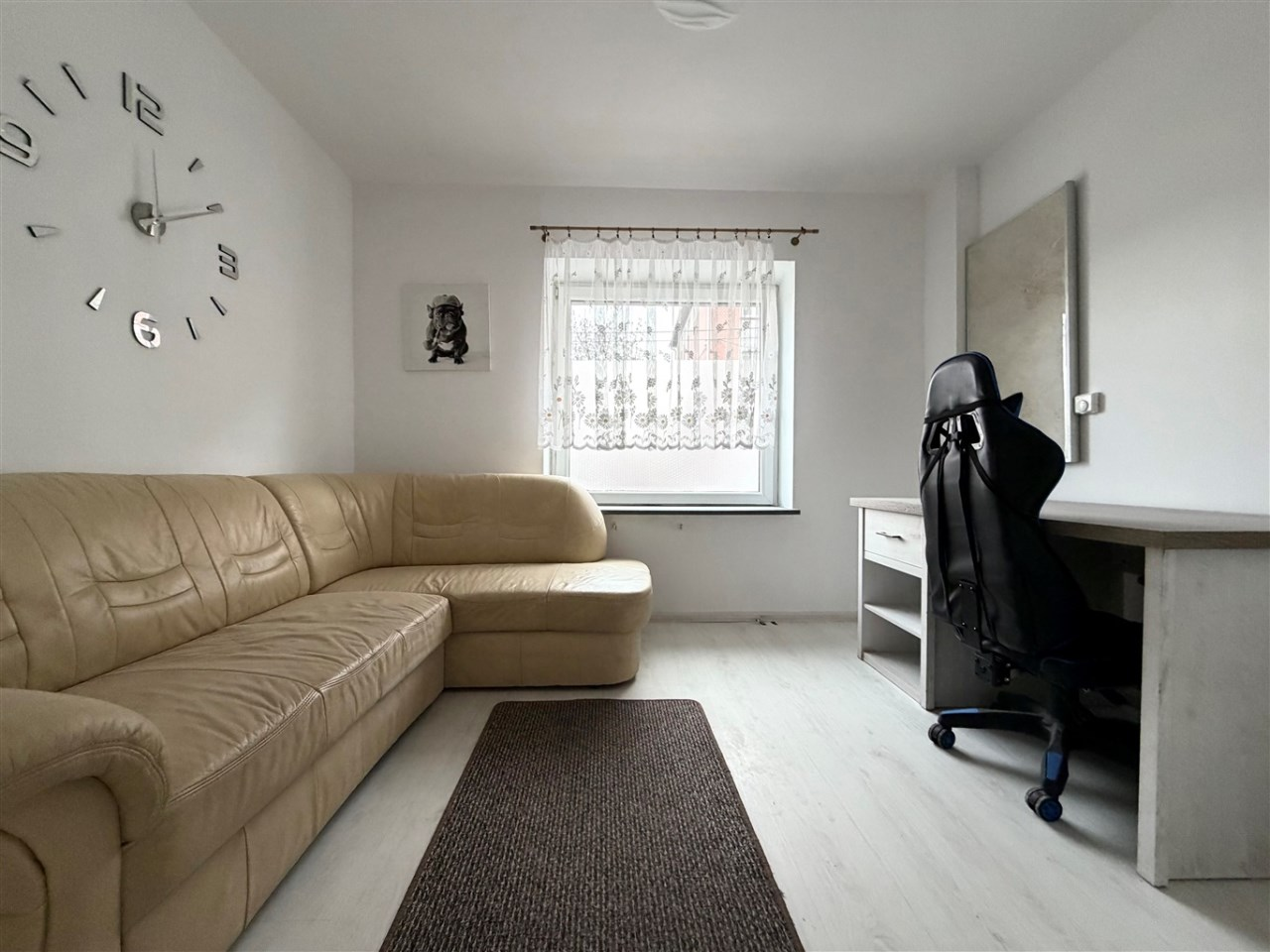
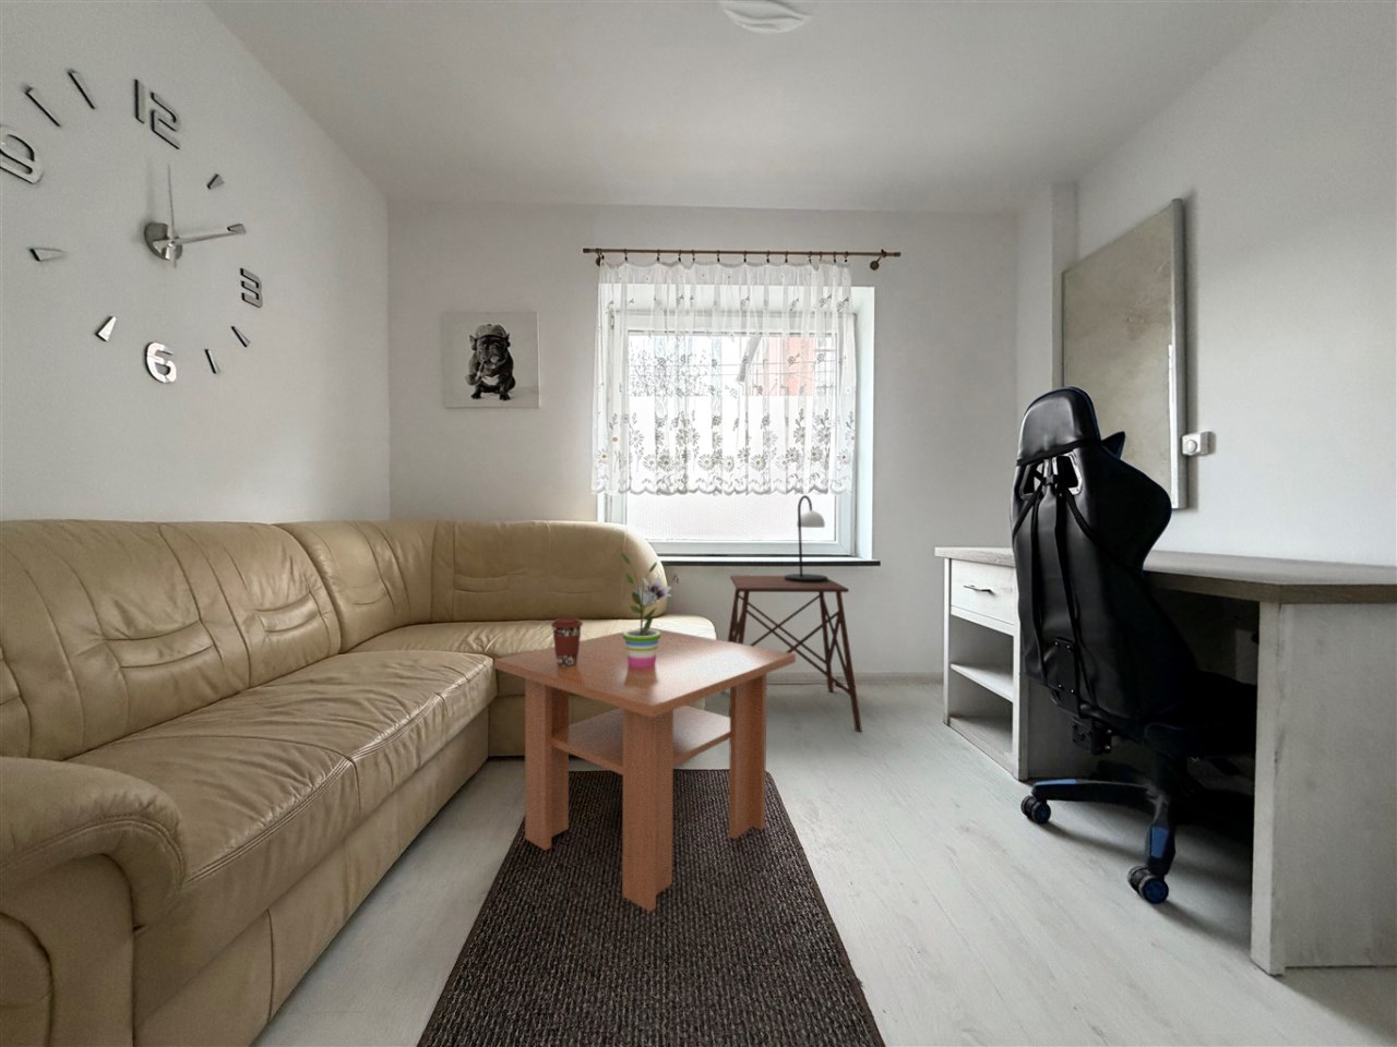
+ potted plant [620,552,673,668]
+ coffee table [493,626,796,913]
+ side table [722,575,864,732]
+ coffee cup [550,616,584,666]
+ table lamp [783,494,828,583]
